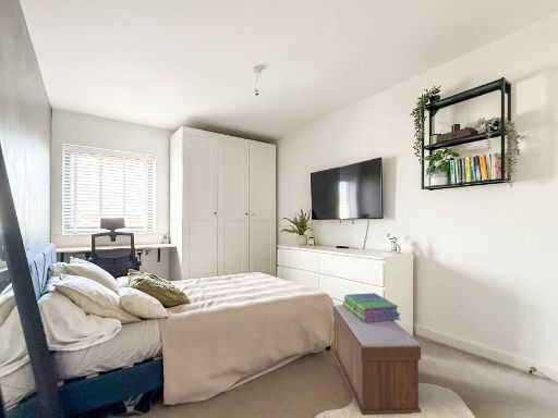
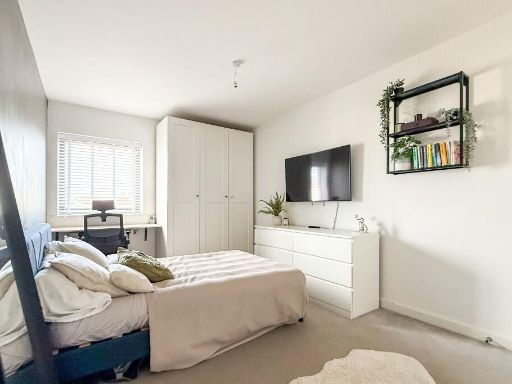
- stack of books [341,292,402,322]
- bench [331,304,422,416]
